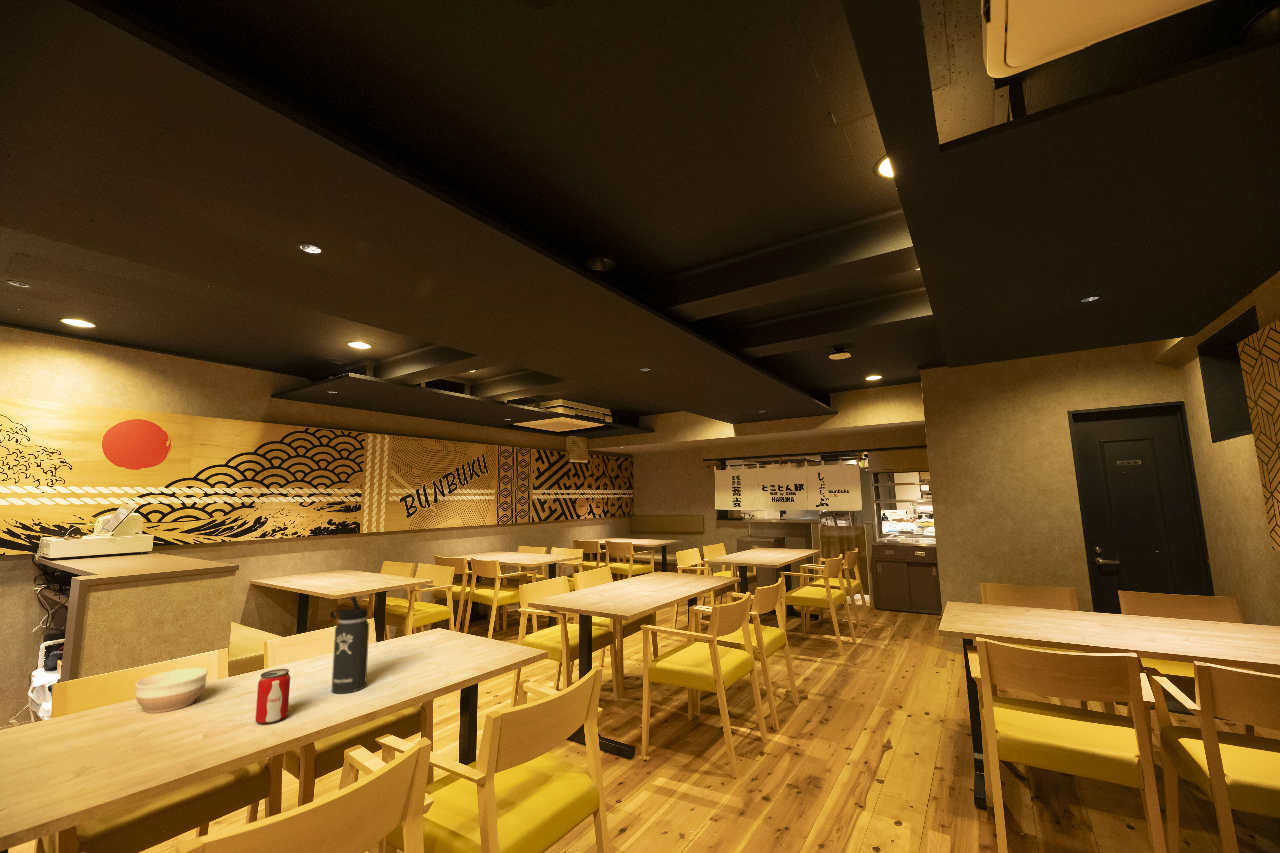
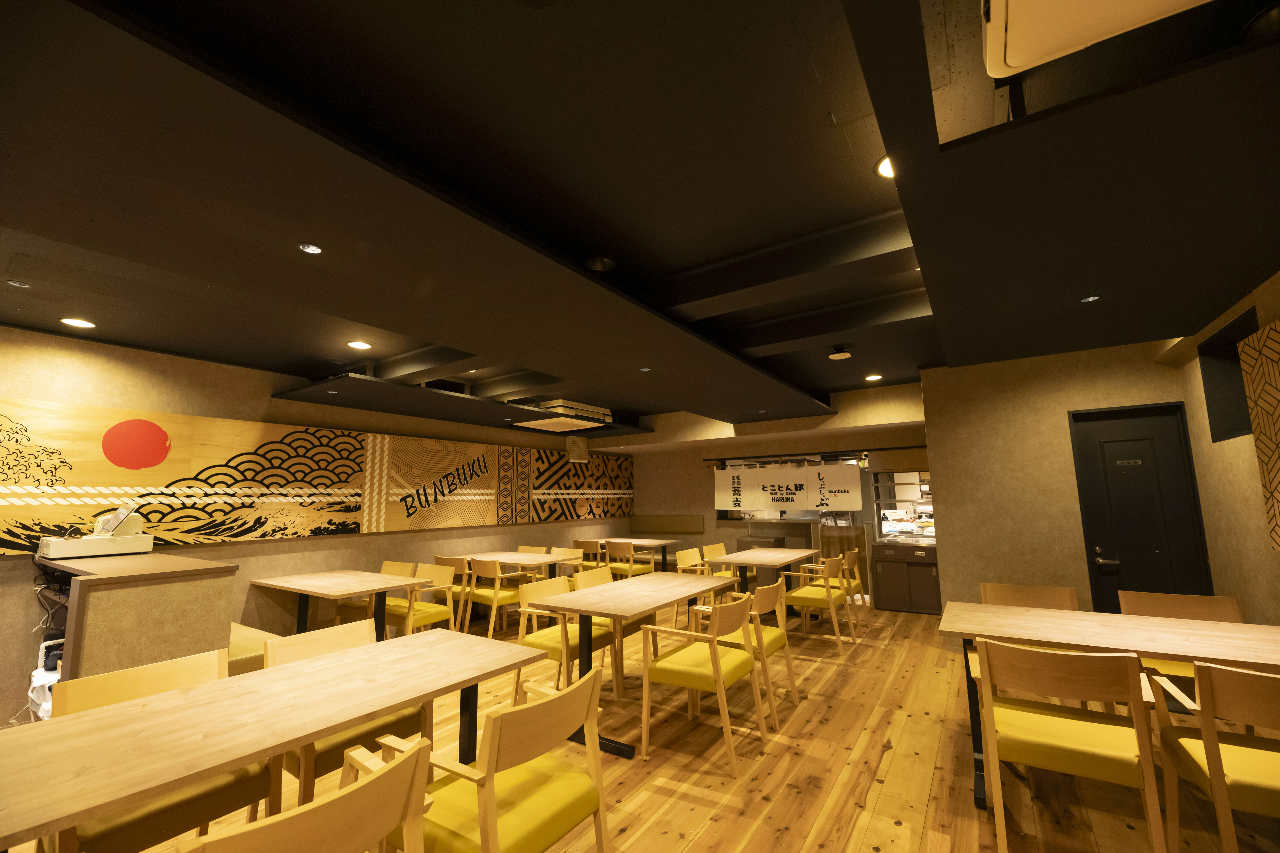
- beverage can [254,668,291,725]
- bowl [134,667,210,714]
- thermos bottle [329,595,370,695]
